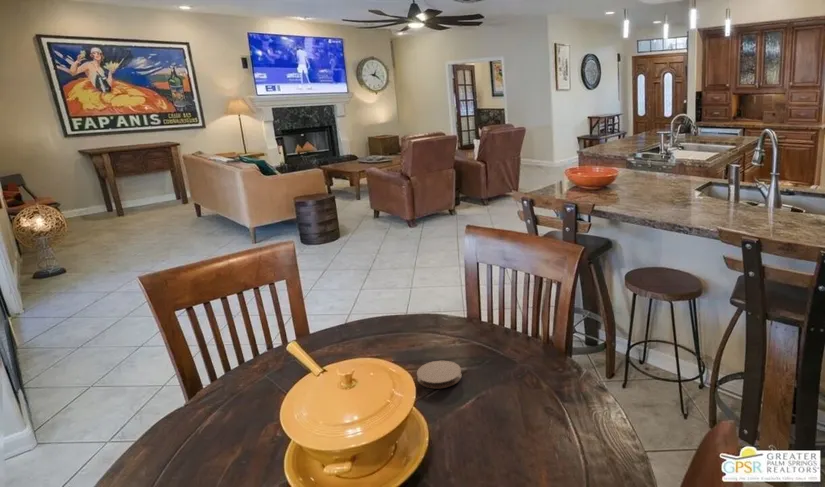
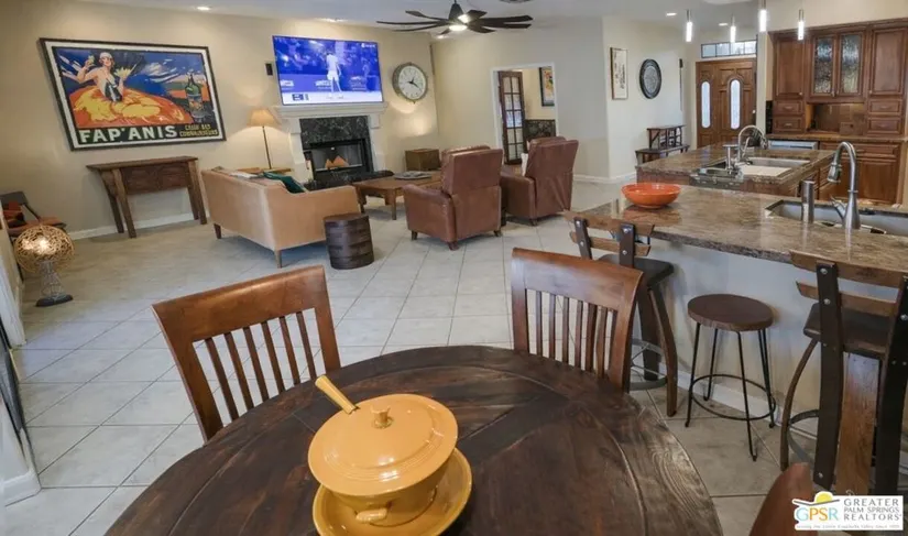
- coaster [416,360,463,389]
